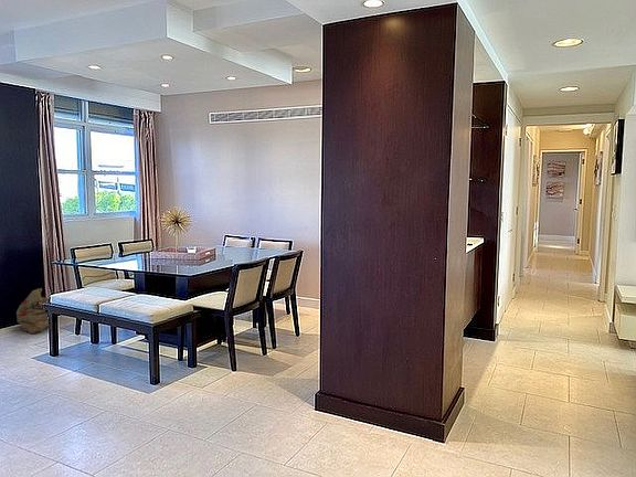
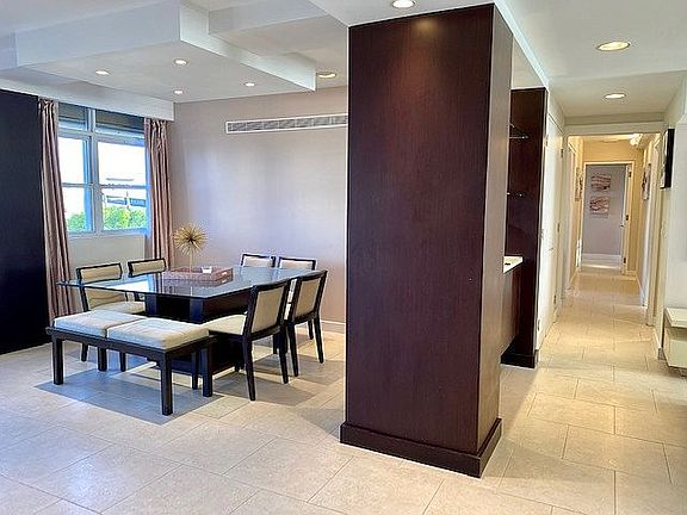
- bag [15,287,51,336]
